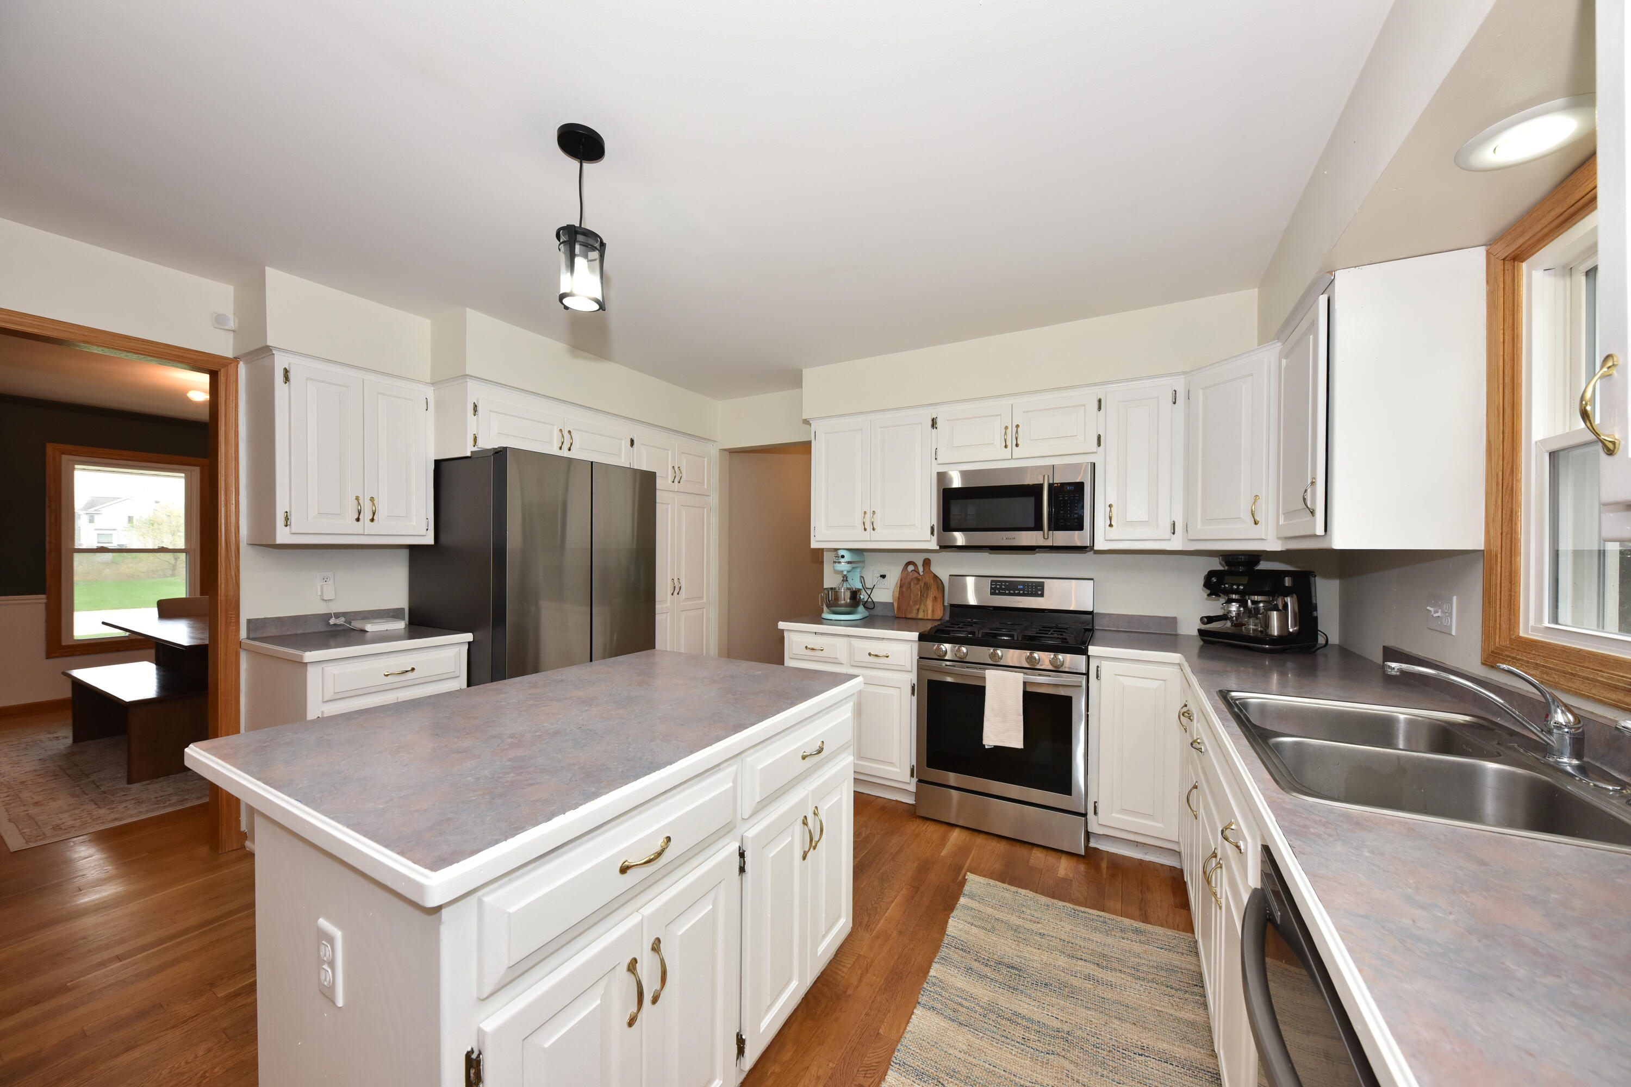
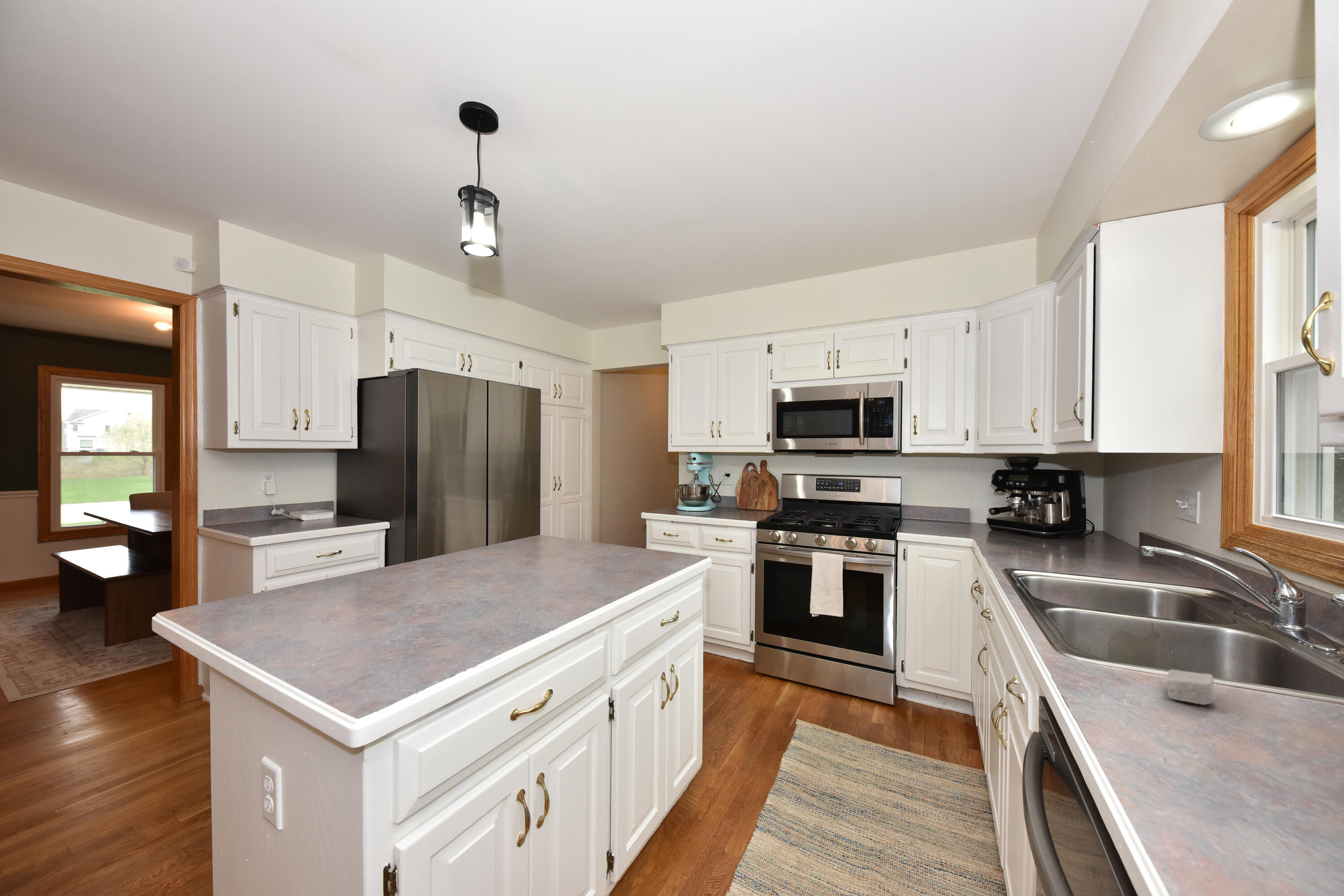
+ soap bar [1165,669,1216,705]
